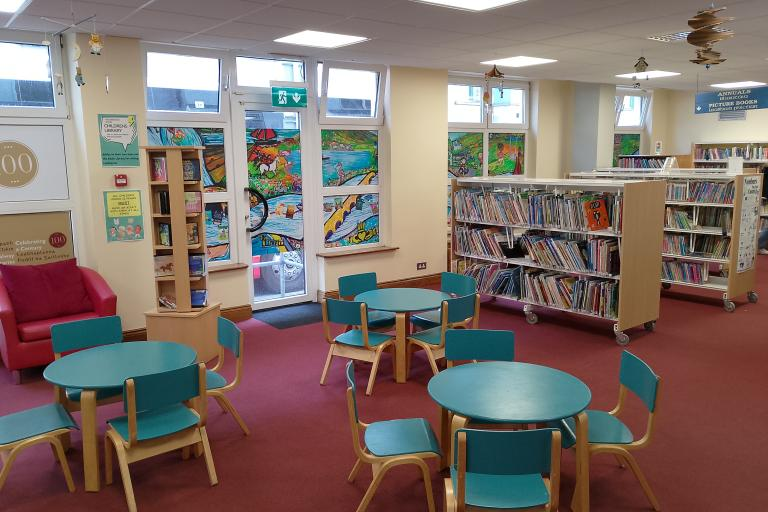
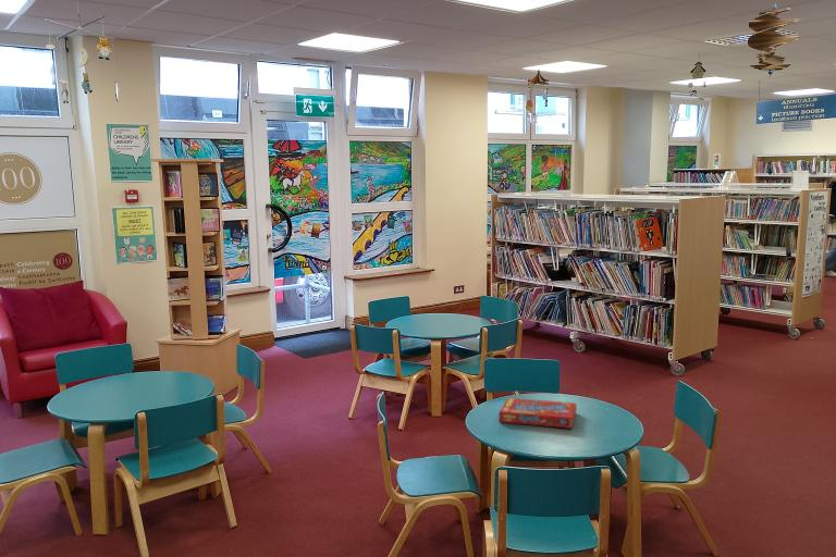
+ snack box [497,397,577,430]
